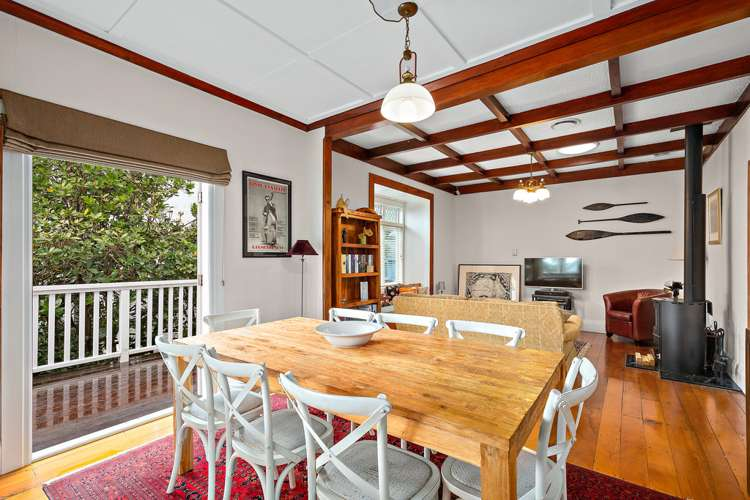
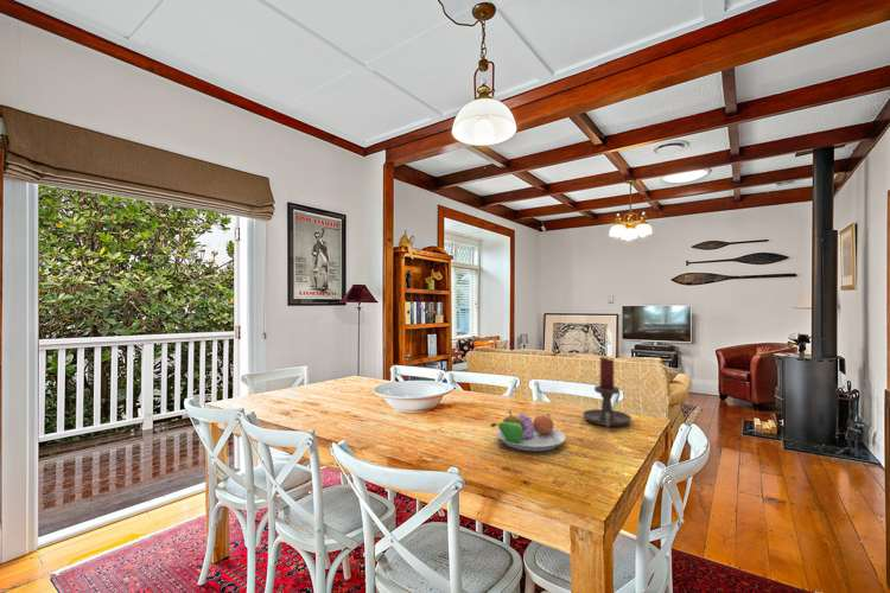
+ candle holder [581,356,632,428]
+ fruit bowl [490,409,567,452]
